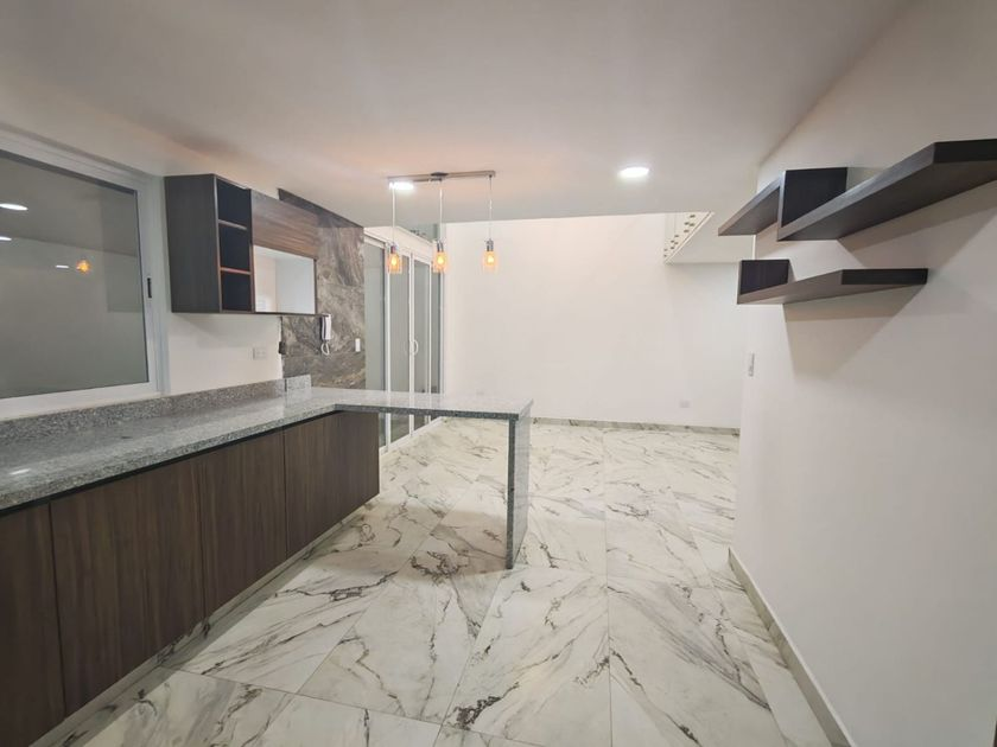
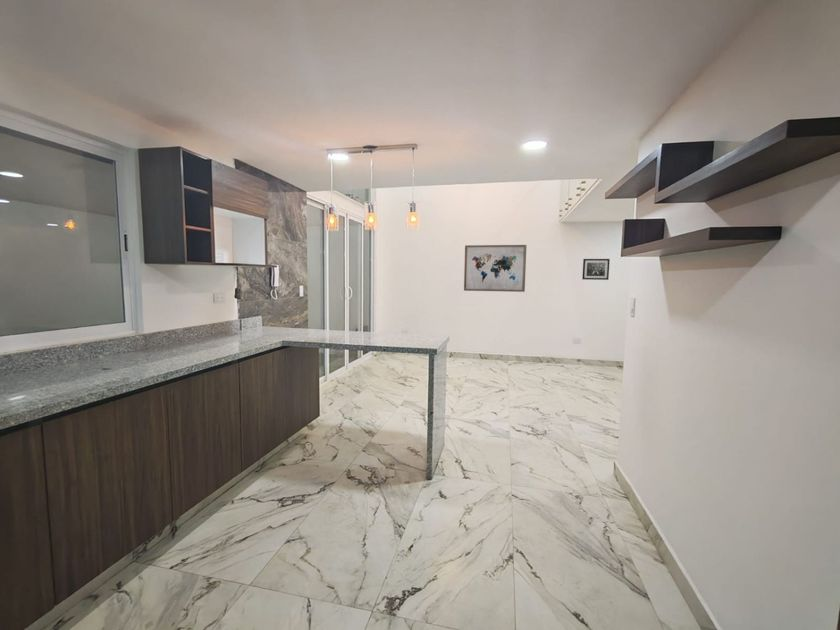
+ wall art [581,258,611,281]
+ wall art [463,244,528,293]
